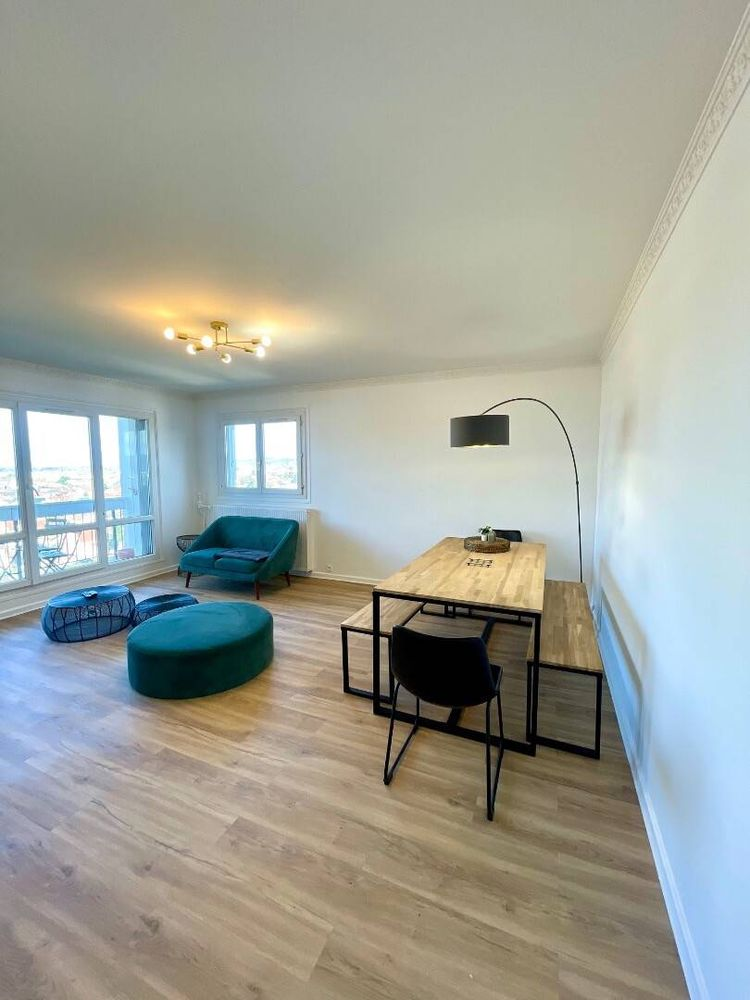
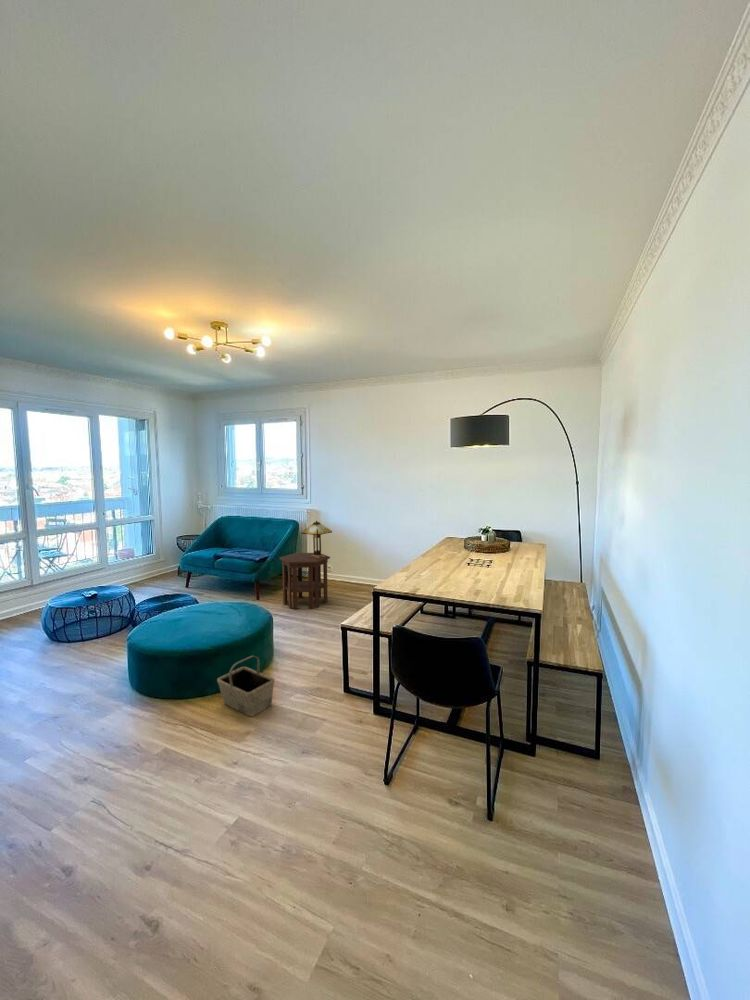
+ table lamp [300,520,333,558]
+ basket [216,655,276,718]
+ side table [278,552,331,610]
